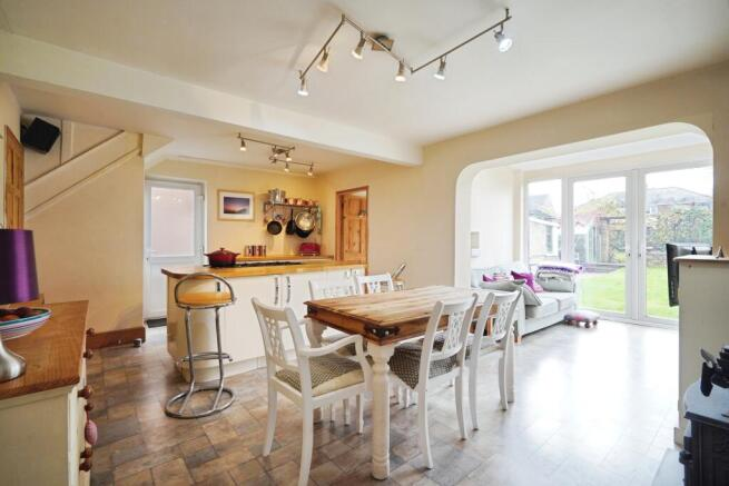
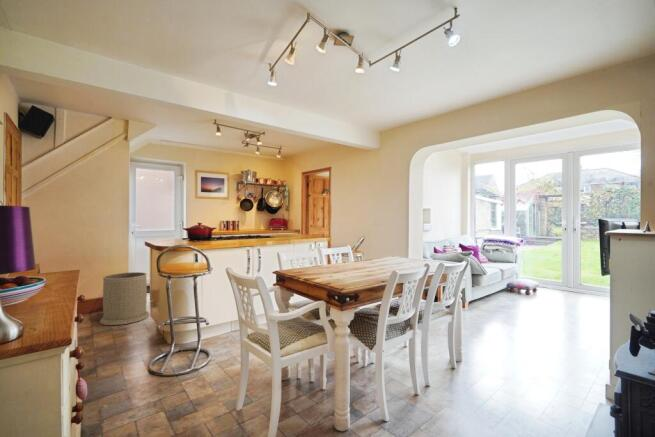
+ trash can [99,271,150,326]
